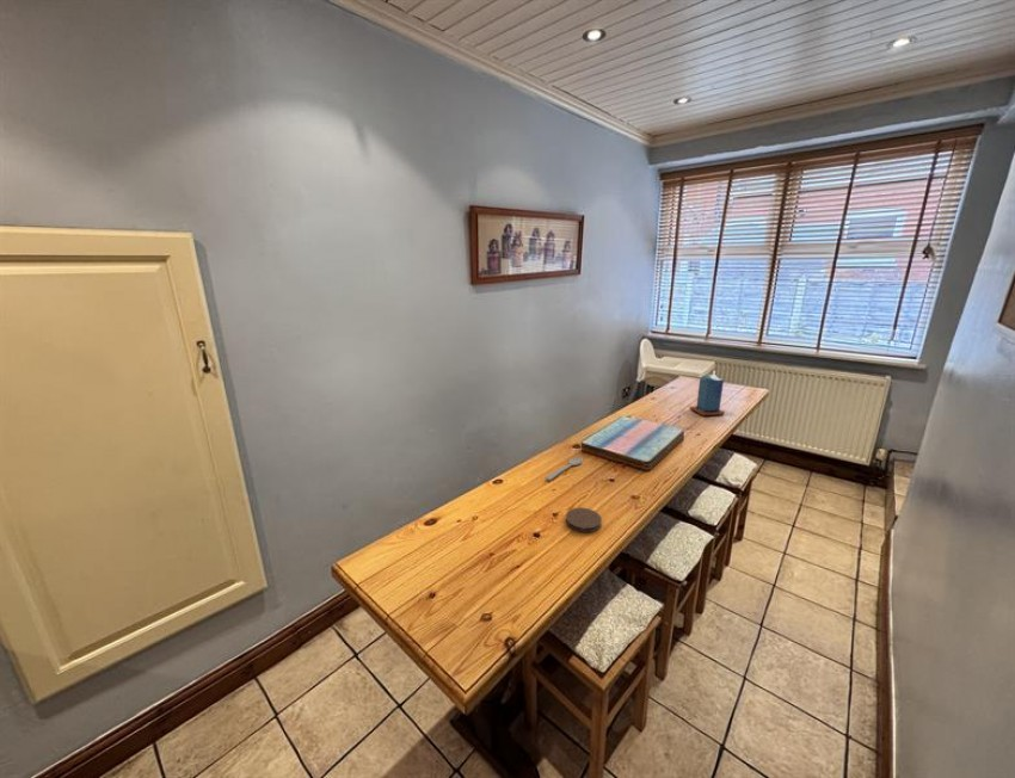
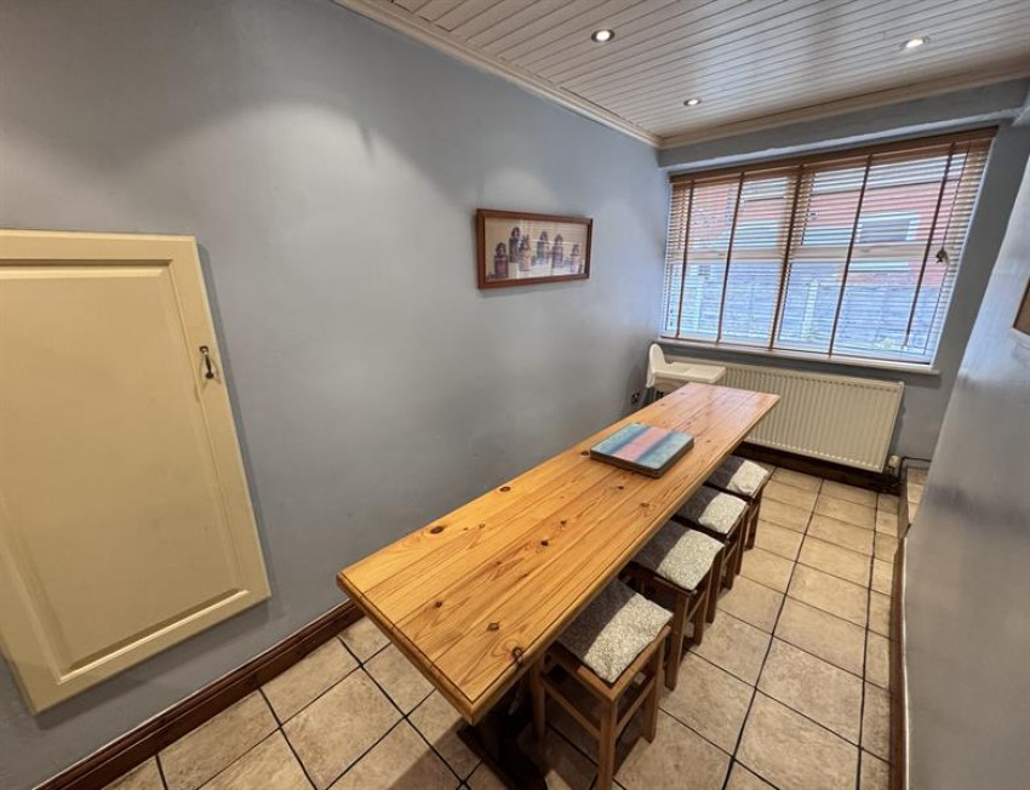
- coaster [565,507,603,533]
- spoon [543,455,584,482]
- candle [689,370,726,416]
